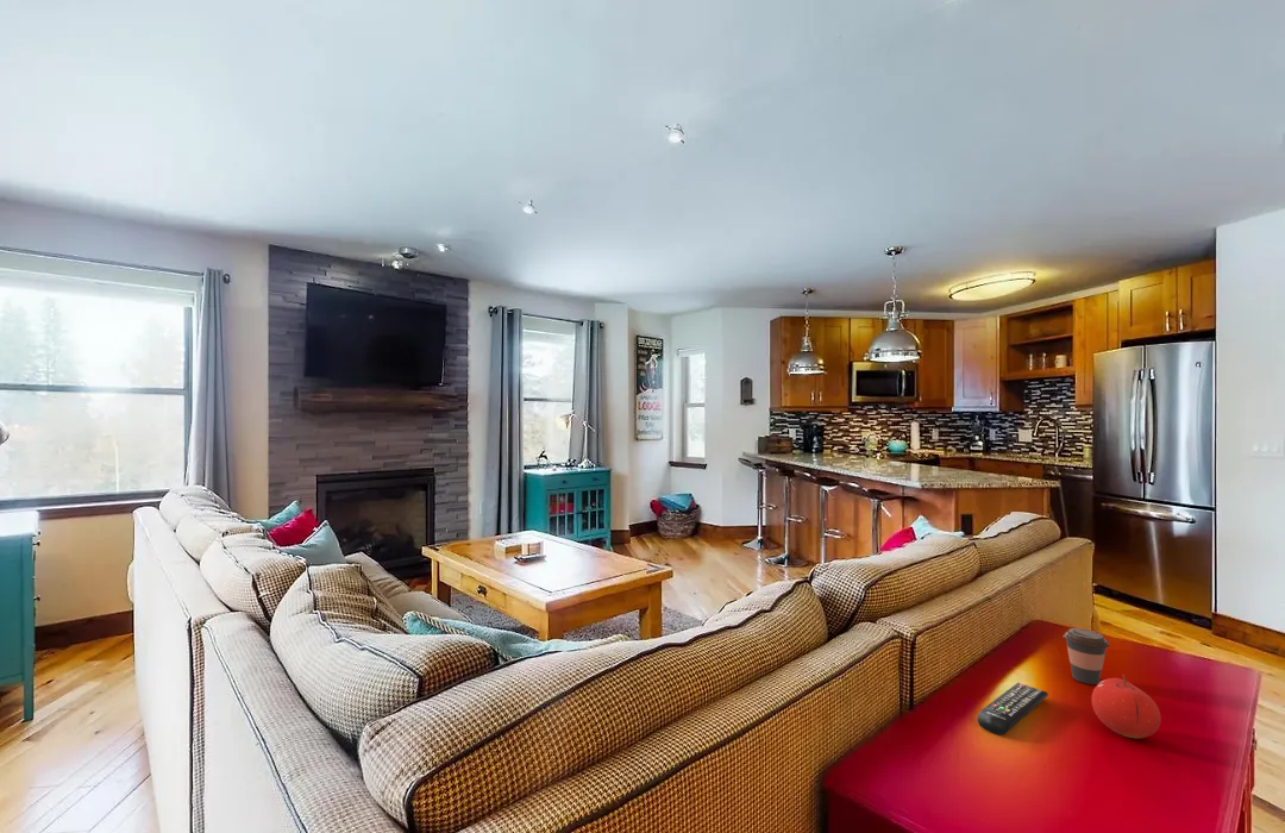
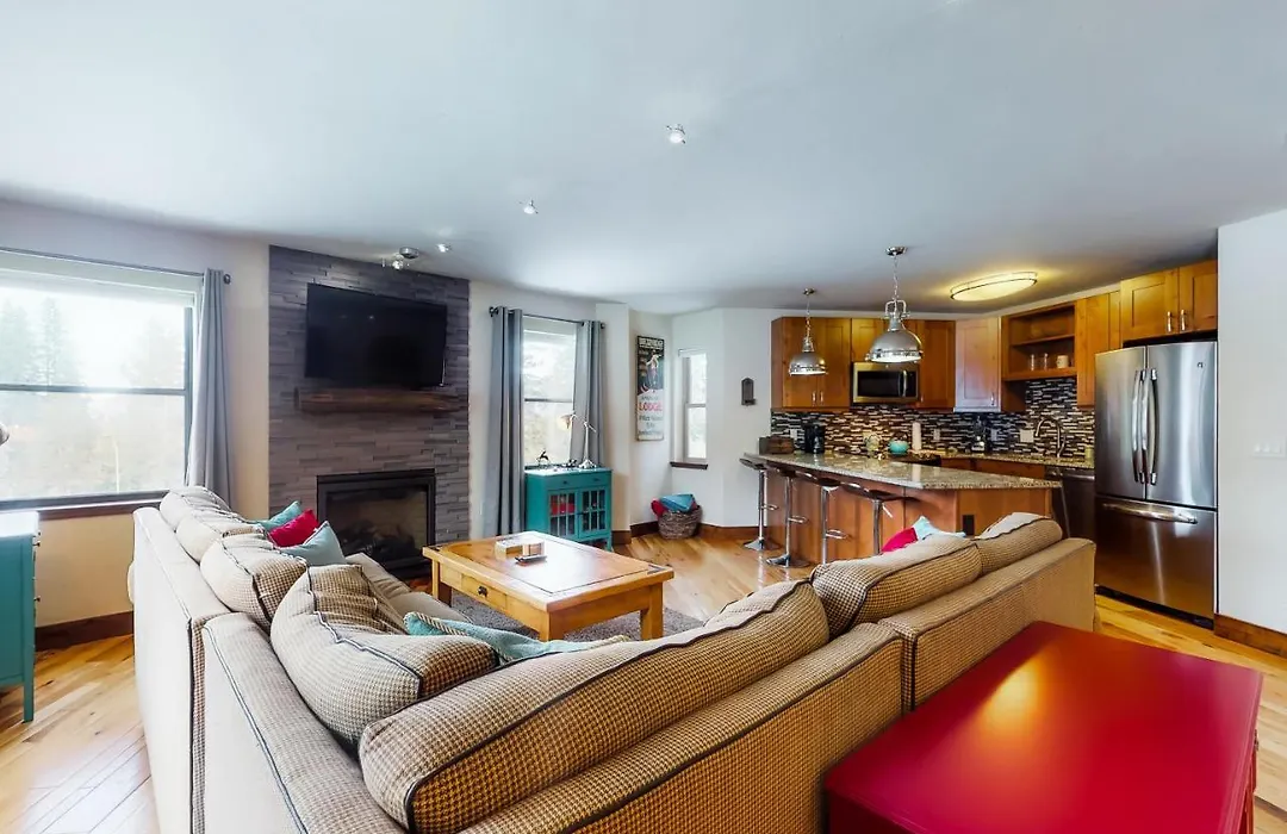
- fruit [1090,674,1162,739]
- remote control [977,682,1049,735]
- coffee cup [1063,627,1110,685]
